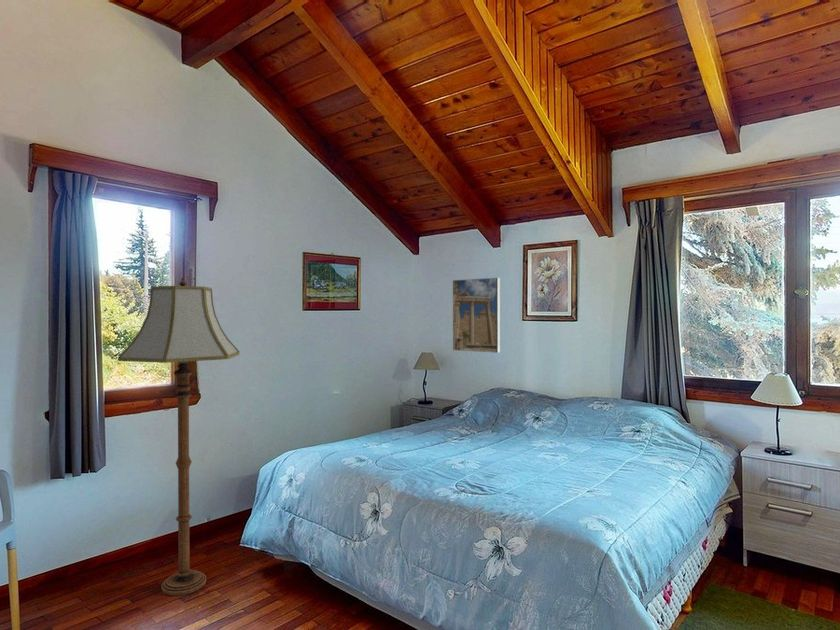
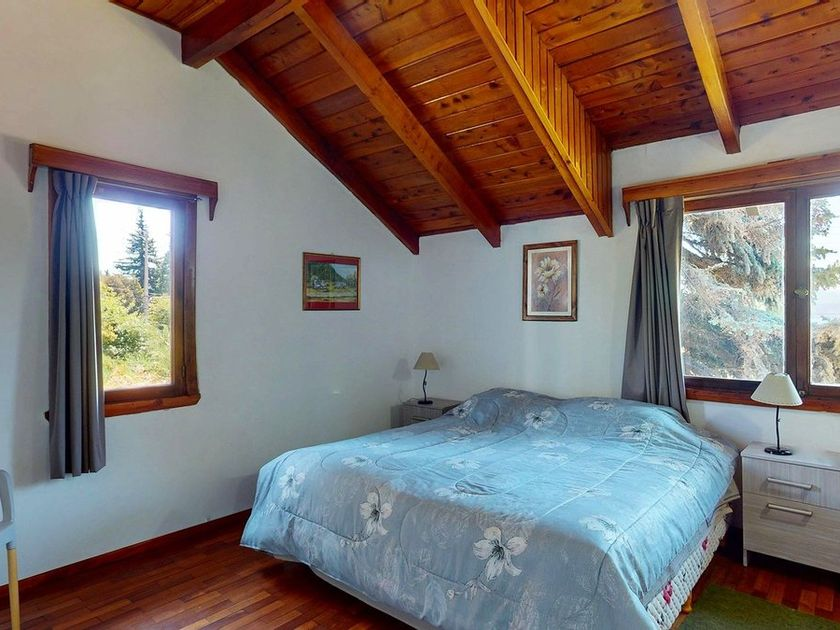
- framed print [452,277,501,354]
- floor lamp [117,276,240,597]
